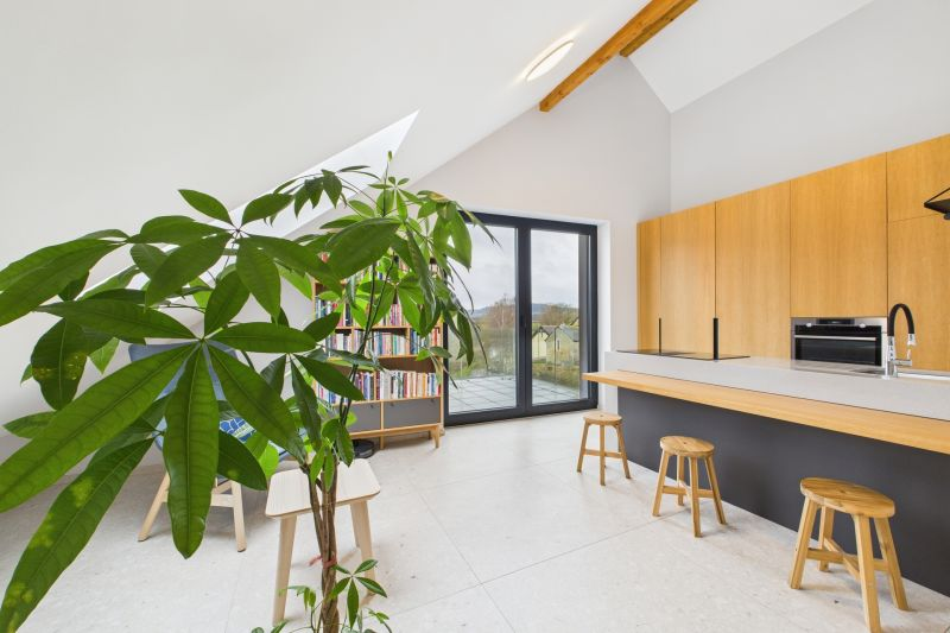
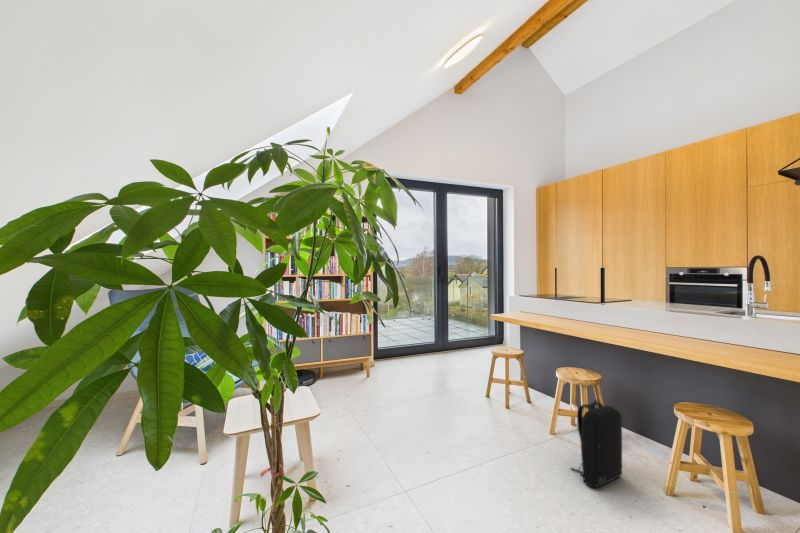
+ backpack [570,398,623,488]
